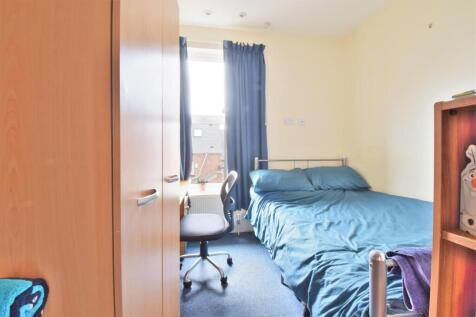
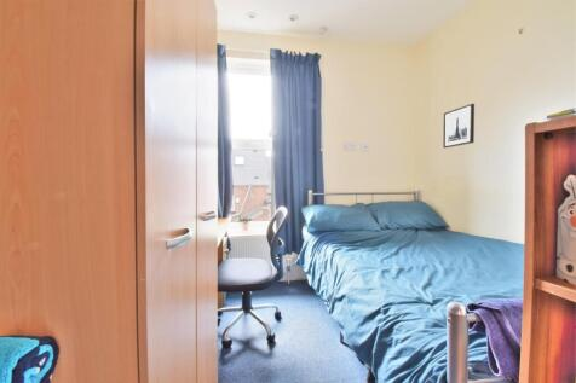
+ wall art [442,103,476,149]
